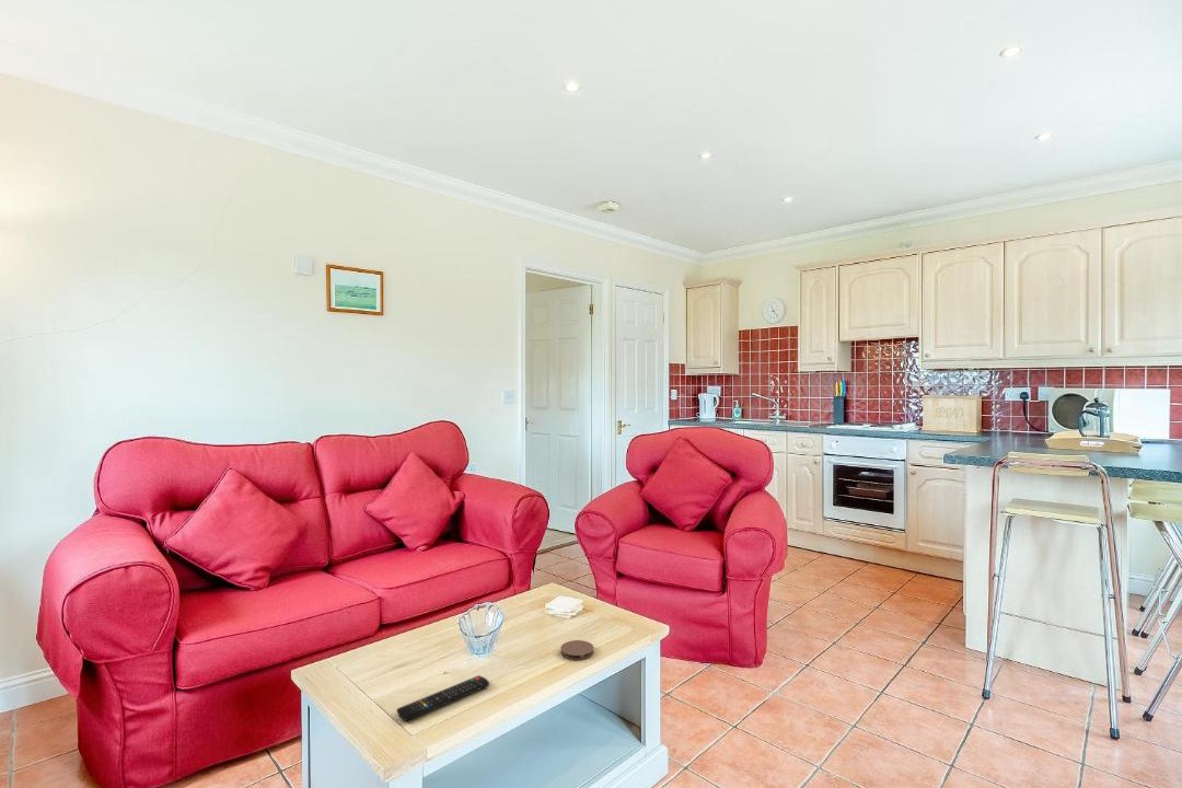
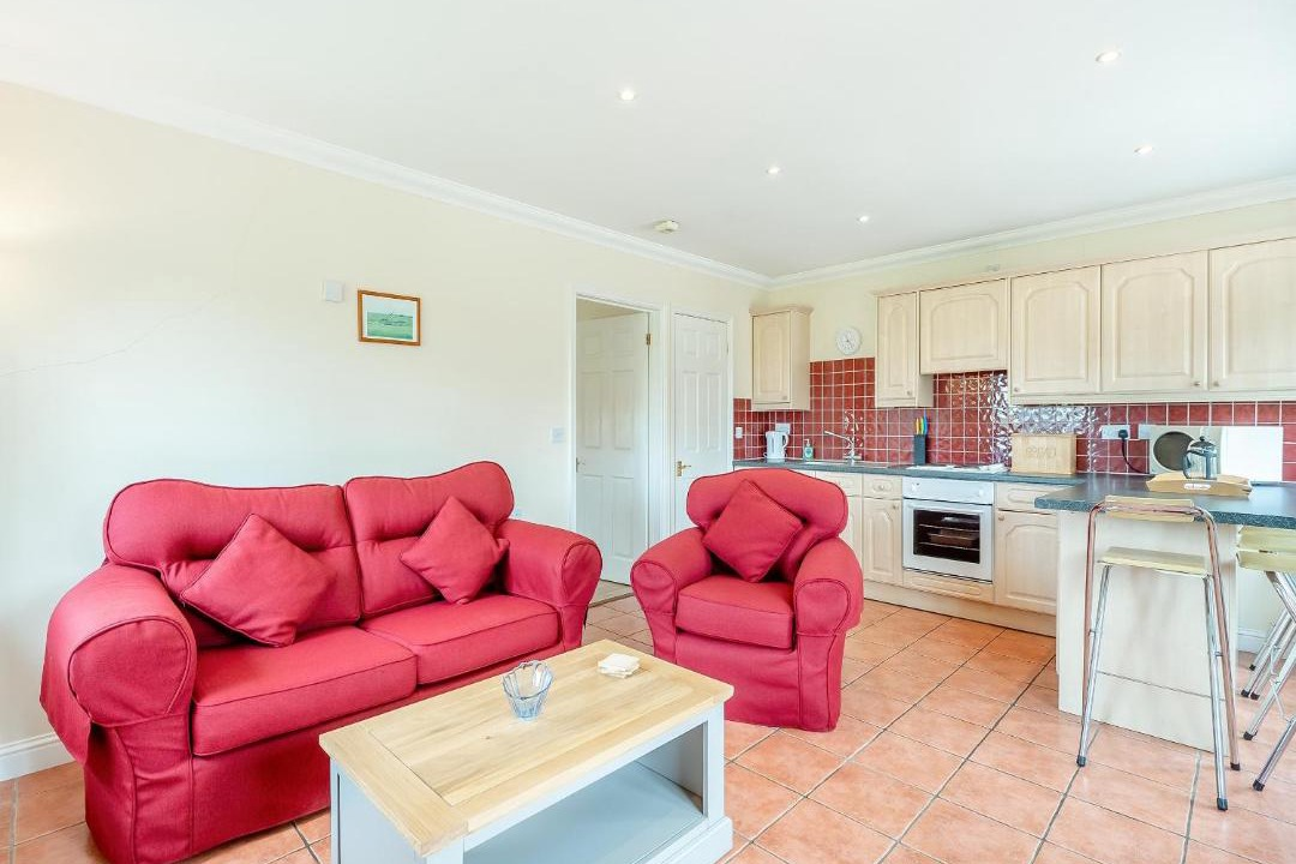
- remote control [395,674,490,722]
- coaster [560,639,595,661]
